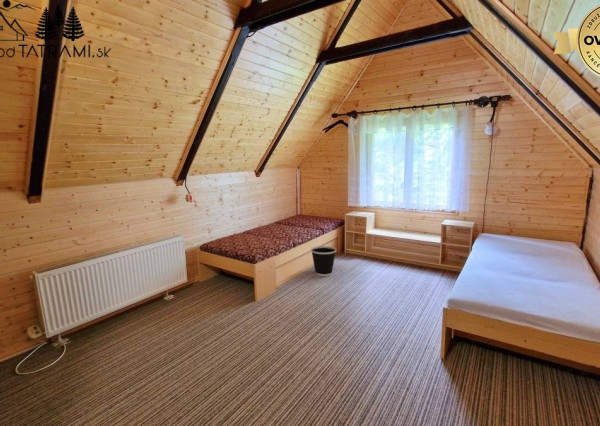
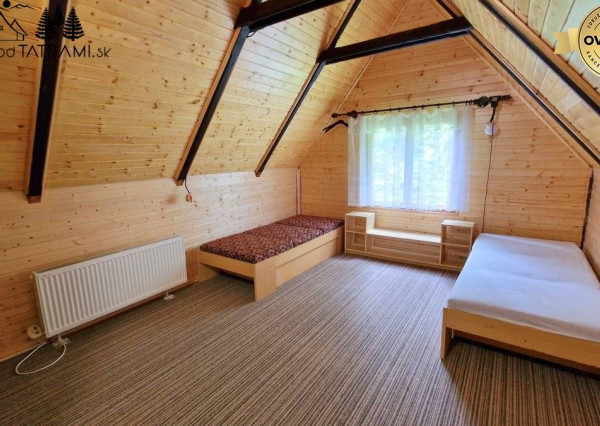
- wastebasket [310,245,337,277]
